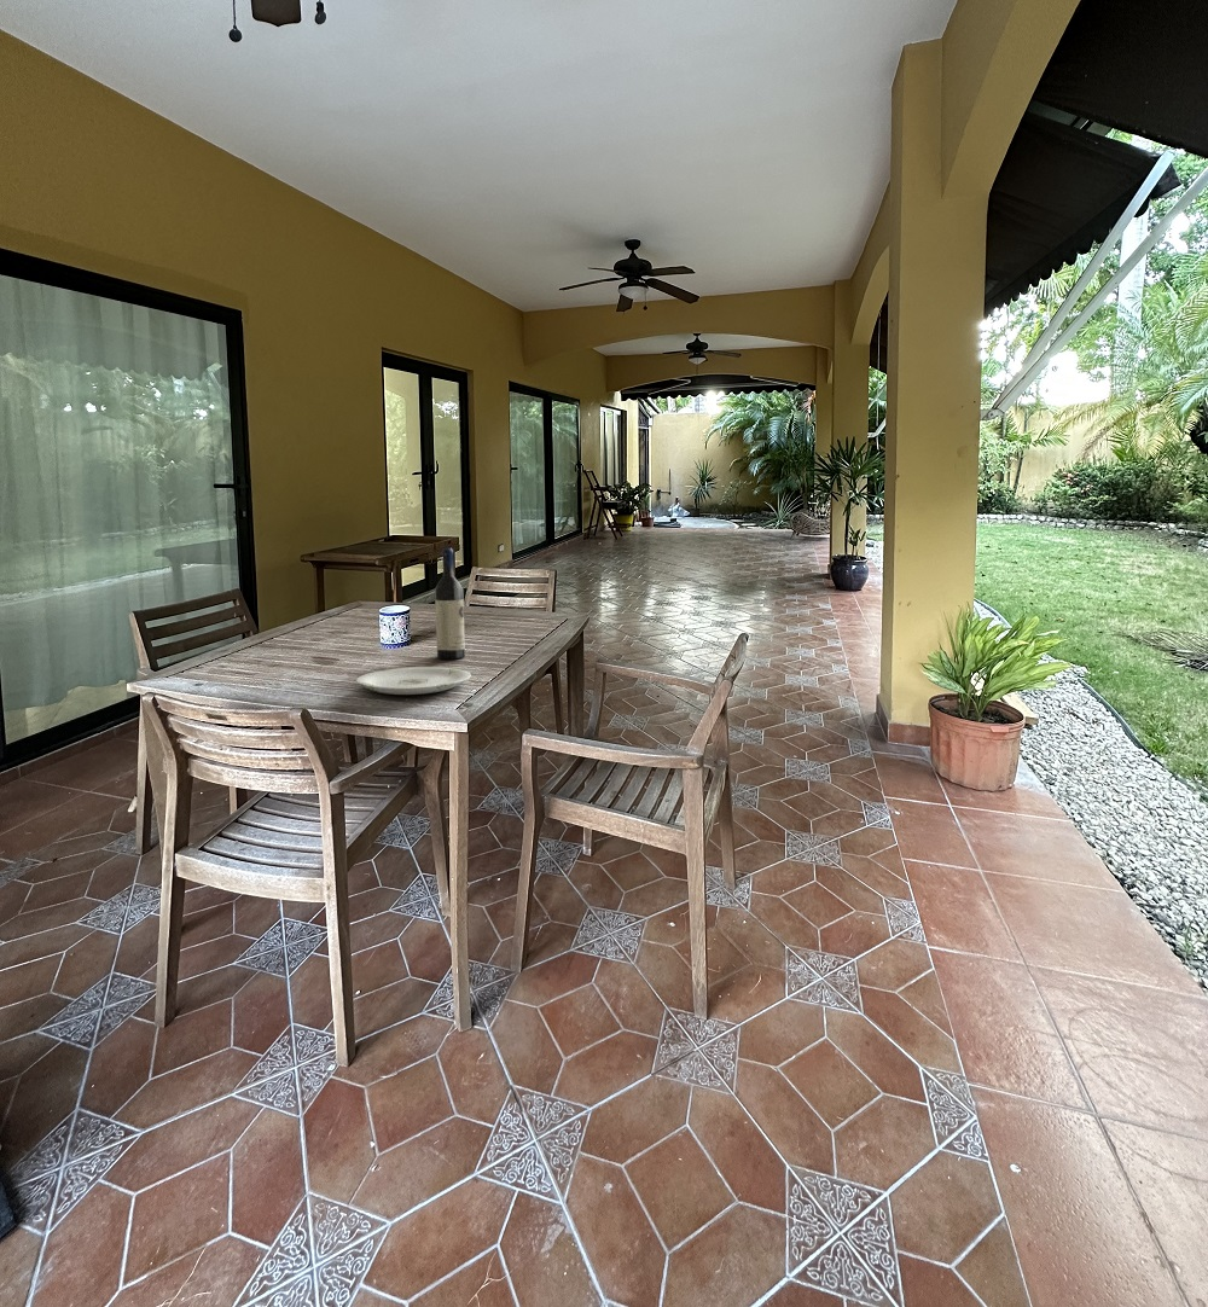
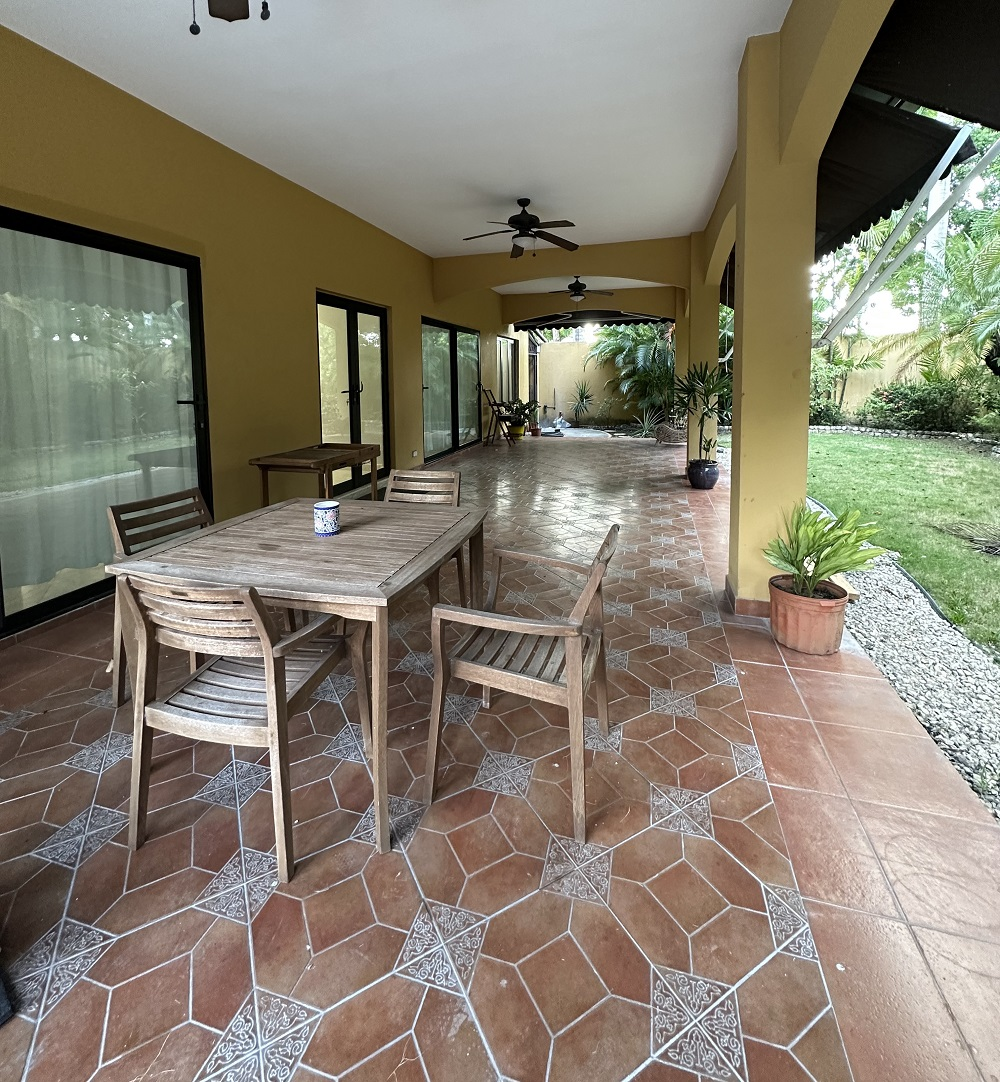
- wine bottle [434,547,466,660]
- plate [355,666,472,696]
